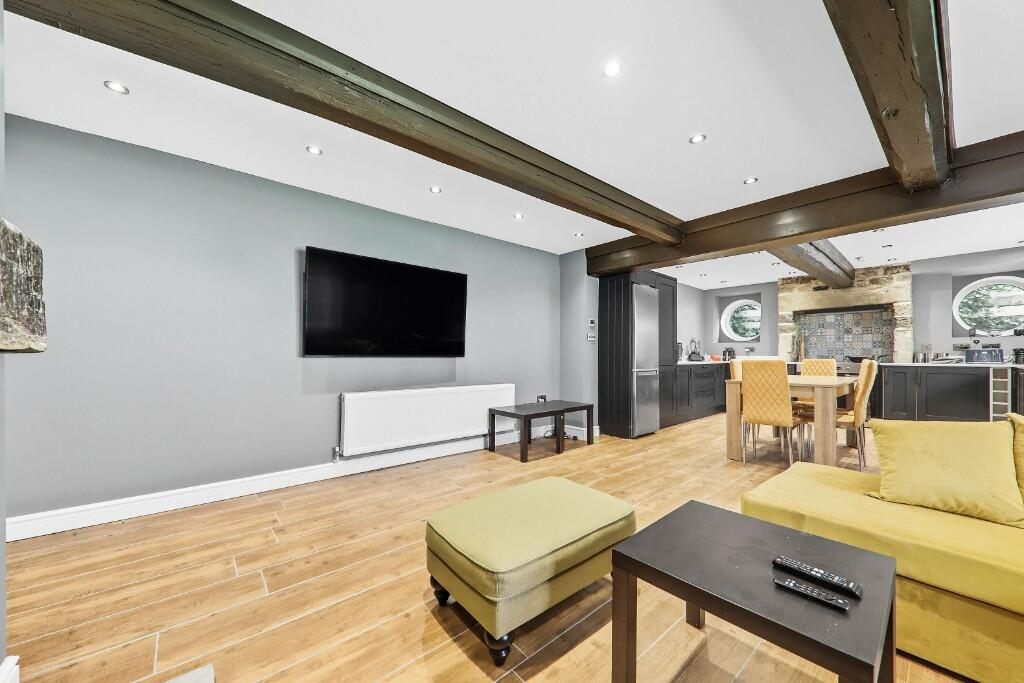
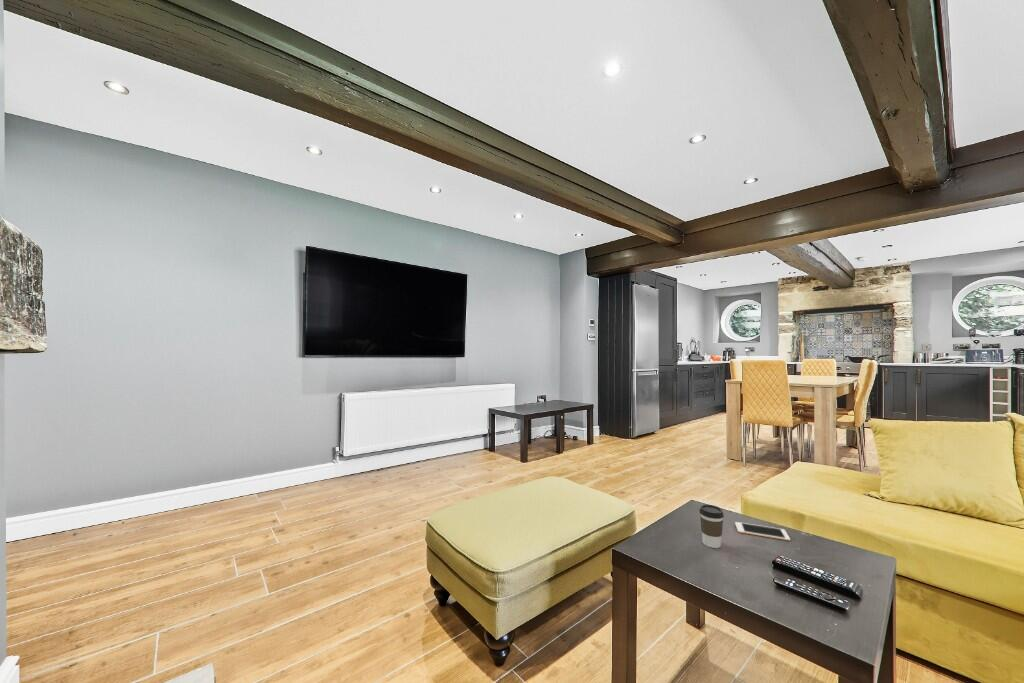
+ coffee cup [699,504,725,549]
+ cell phone [734,521,791,542]
